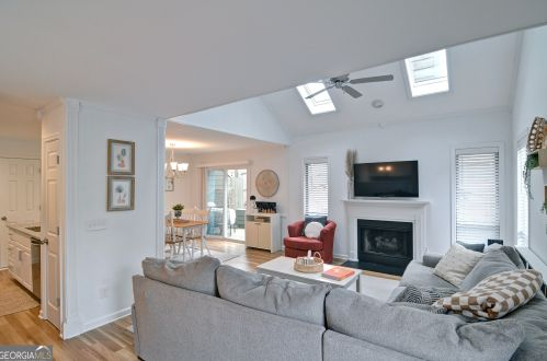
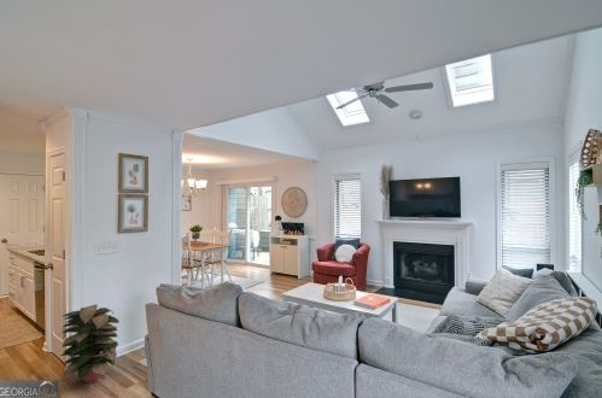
+ decorative plant [59,304,121,384]
